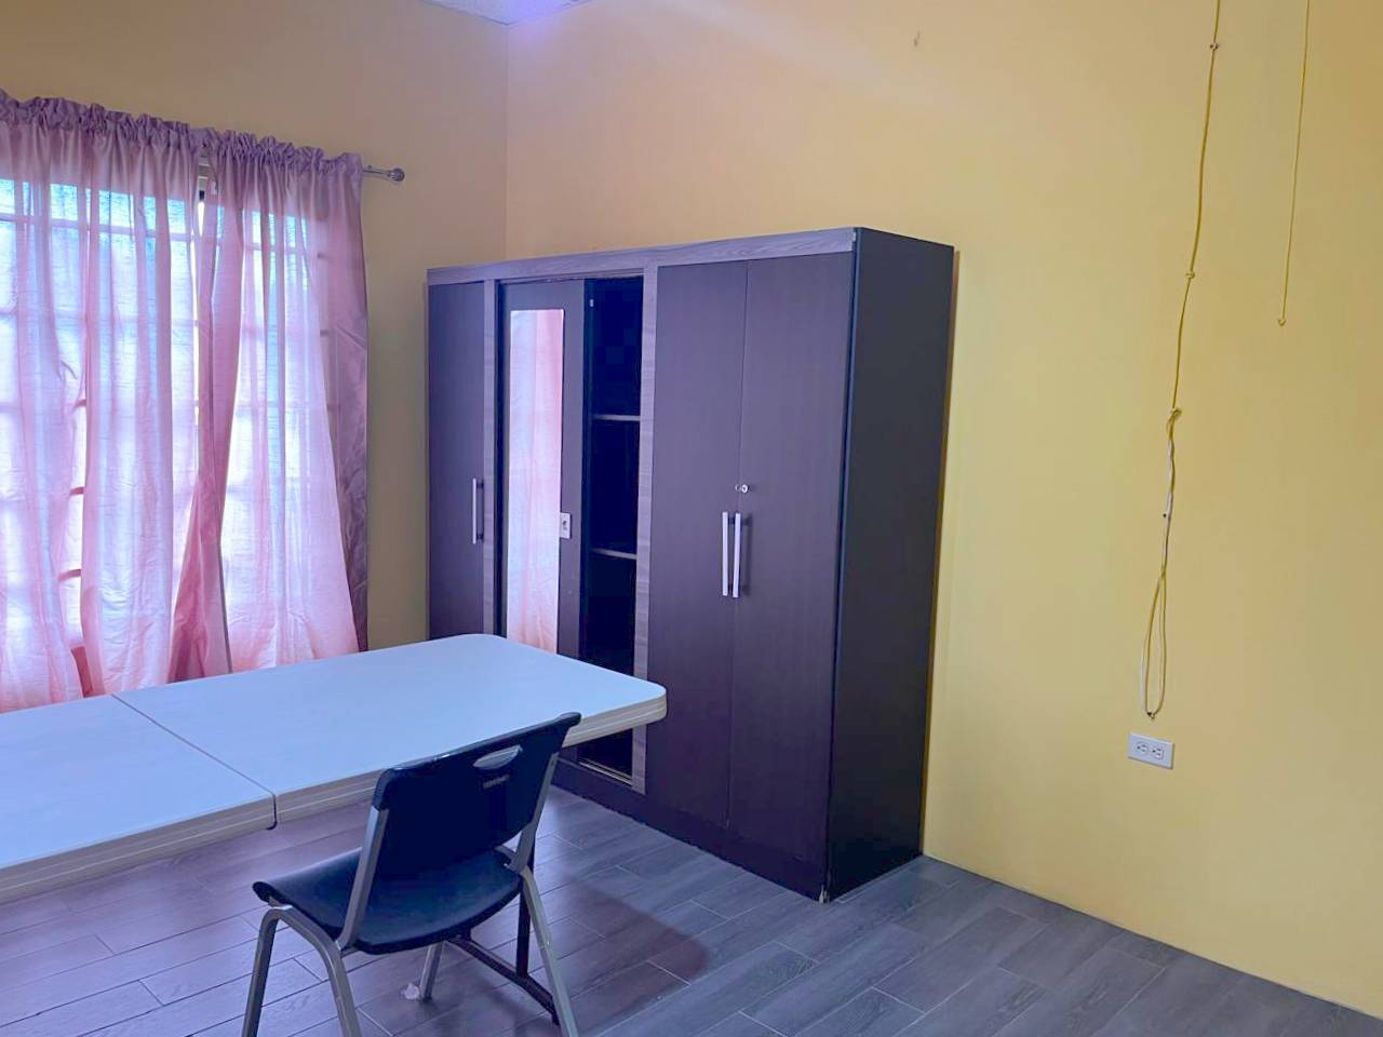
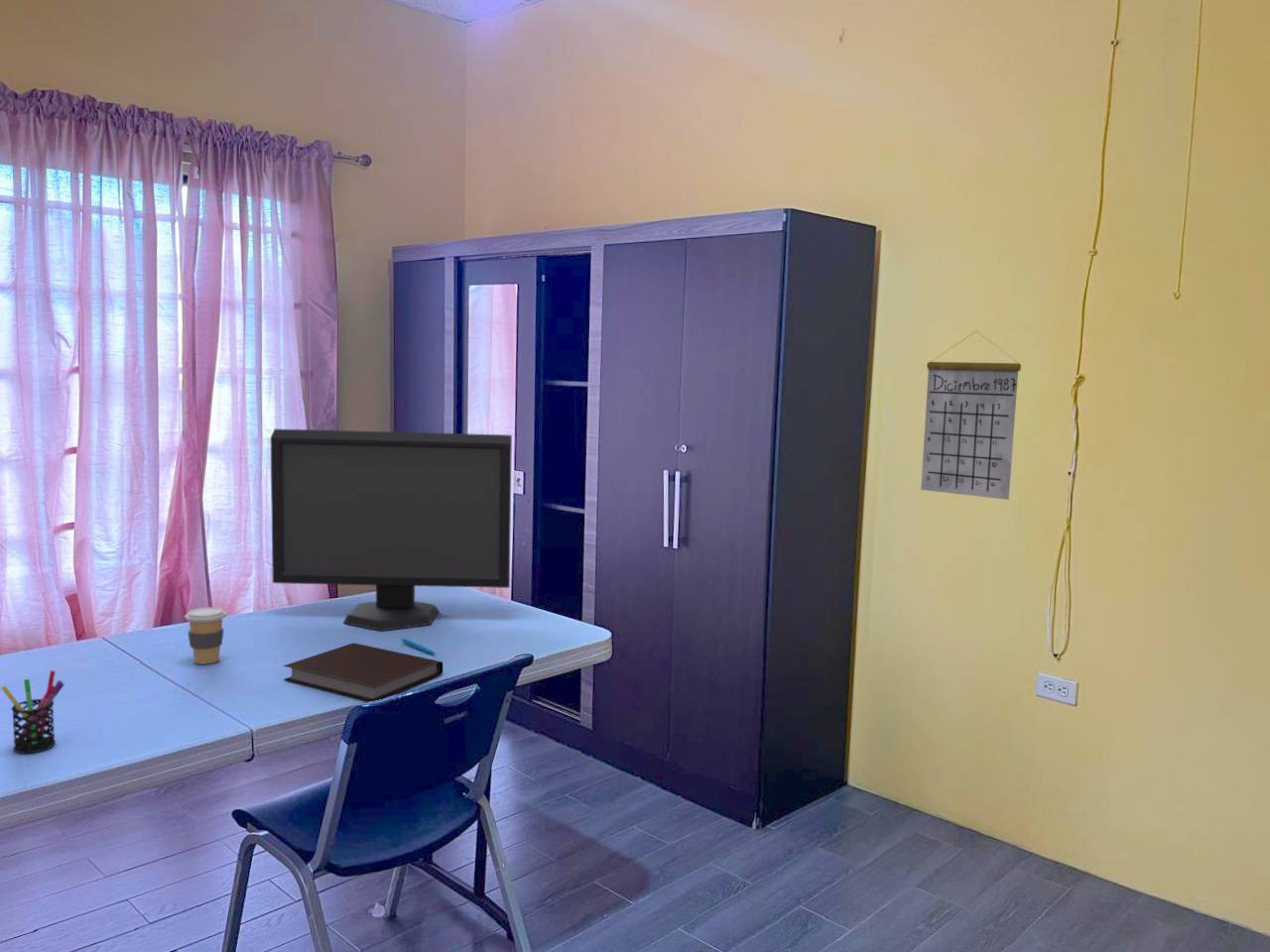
+ pen holder [0,669,65,754]
+ coffee cup [184,606,227,665]
+ monitor [270,428,513,632]
+ notebook [283,642,444,702]
+ calendar [920,330,1022,501]
+ pen [400,638,437,655]
